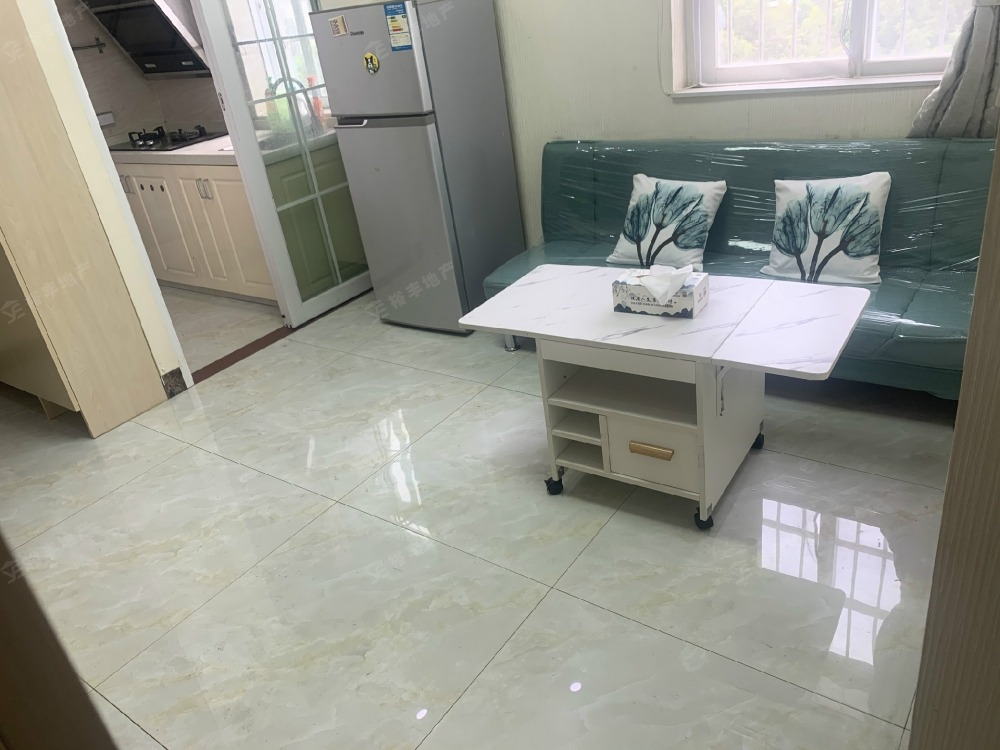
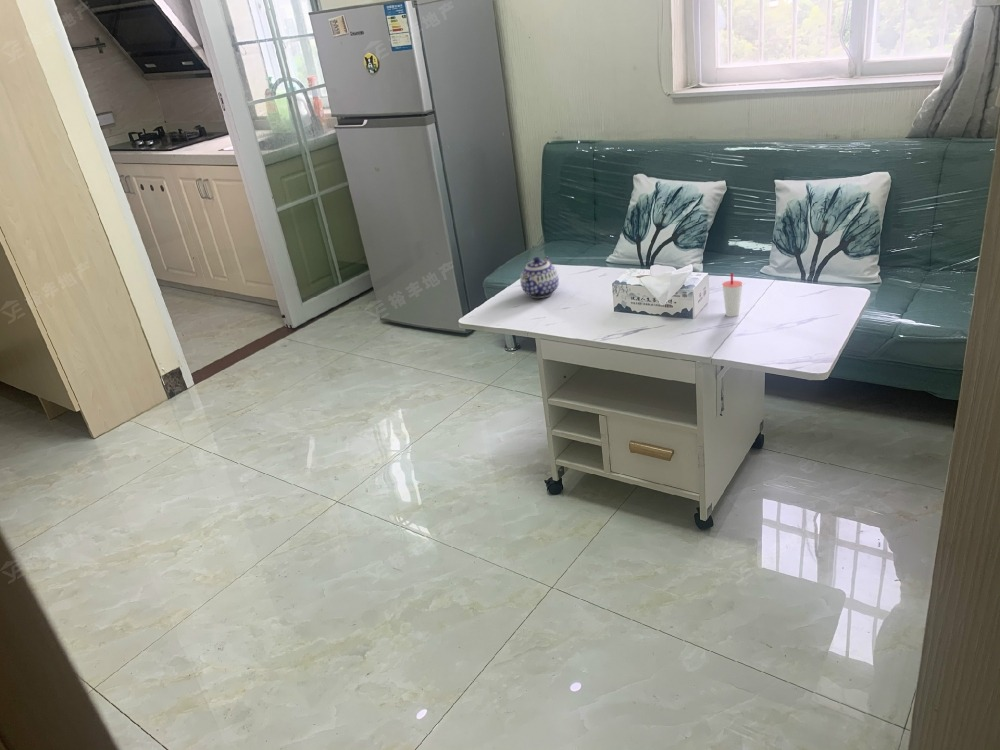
+ cup [721,272,744,318]
+ teapot [519,256,560,299]
